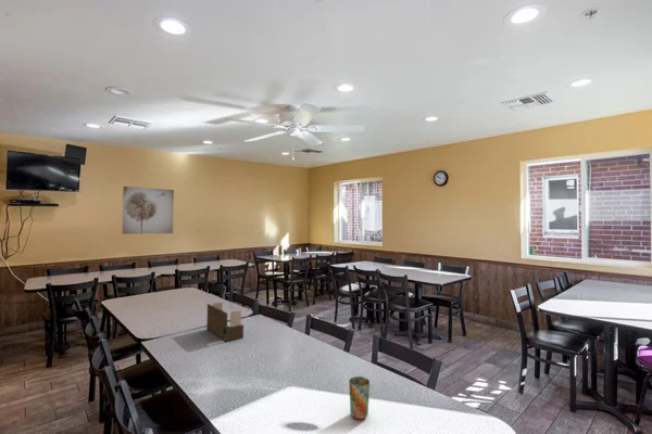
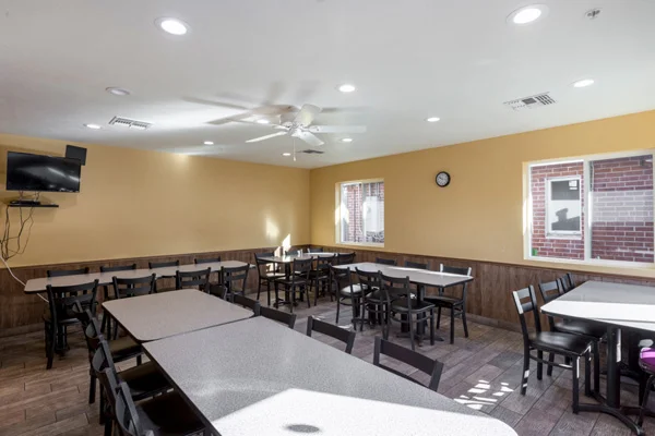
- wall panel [205,301,244,343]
- wall art [122,186,175,235]
- cup [348,375,371,421]
